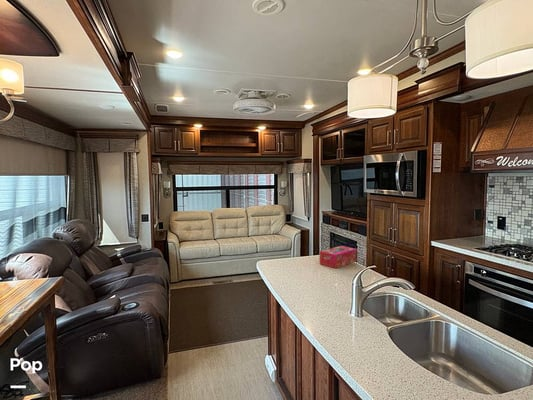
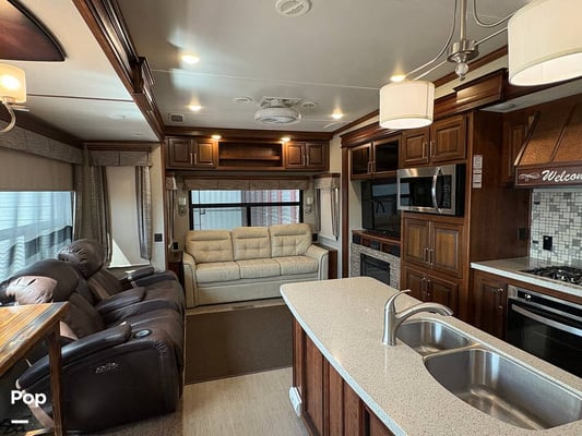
- tissue box [318,245,358,269]
